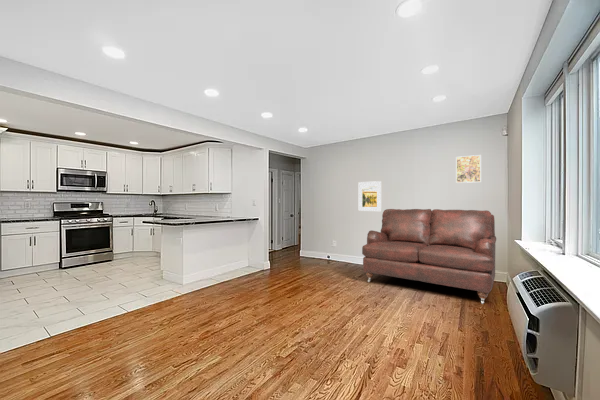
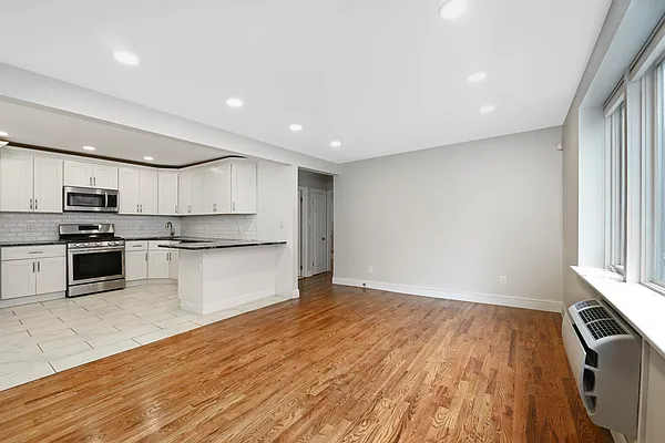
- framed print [358,180,382,212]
- sofa [361,208,497,305]
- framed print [455,154,482,184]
